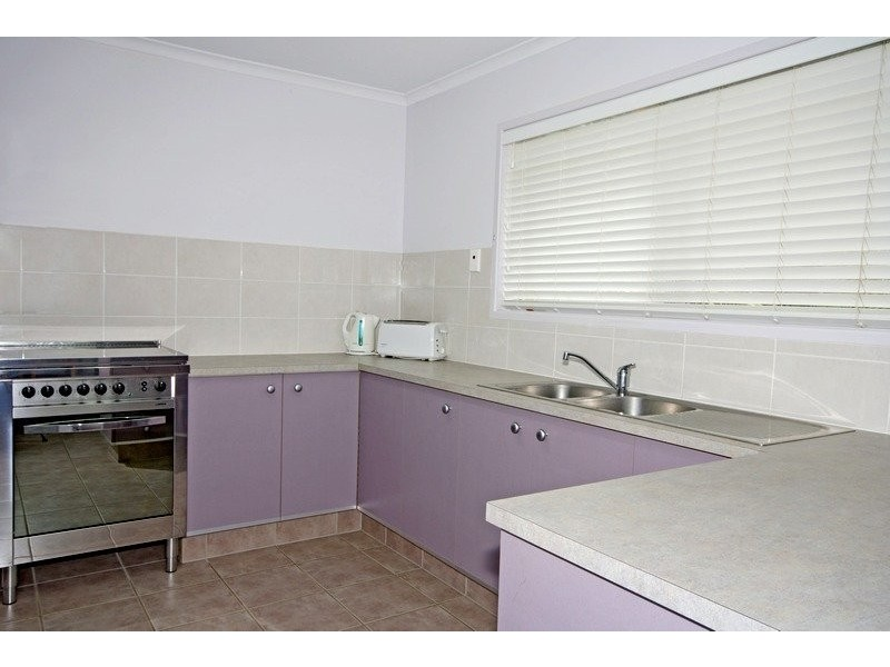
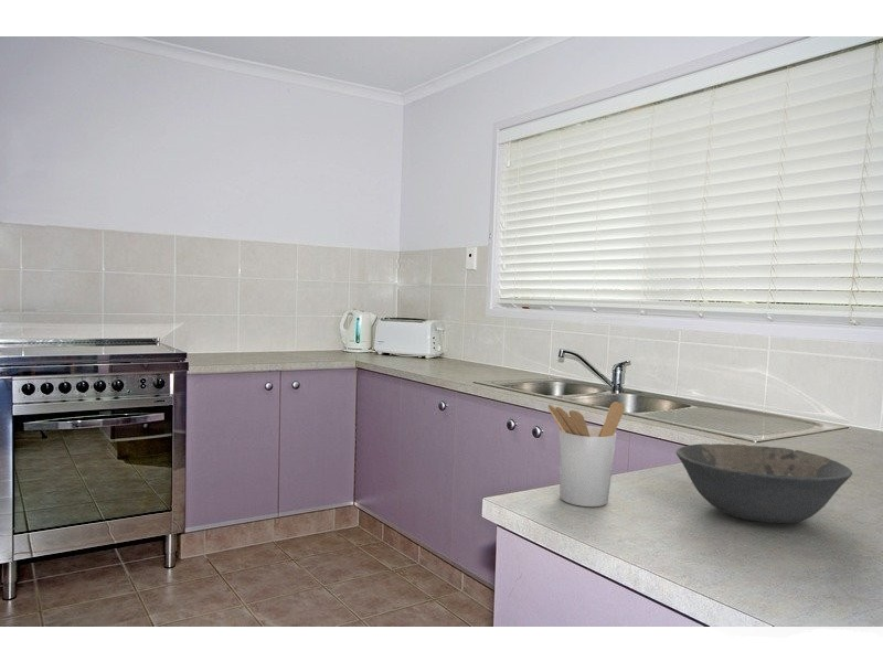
+ bowl [675,442,853,524]
+ utensil holder [547,401,626,508]
